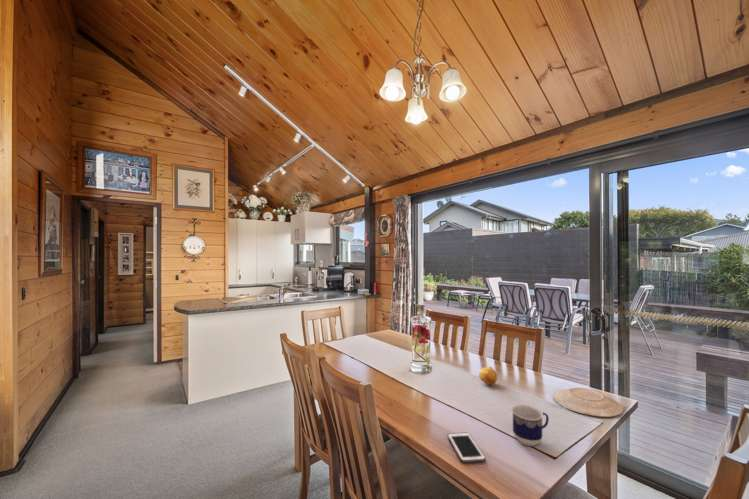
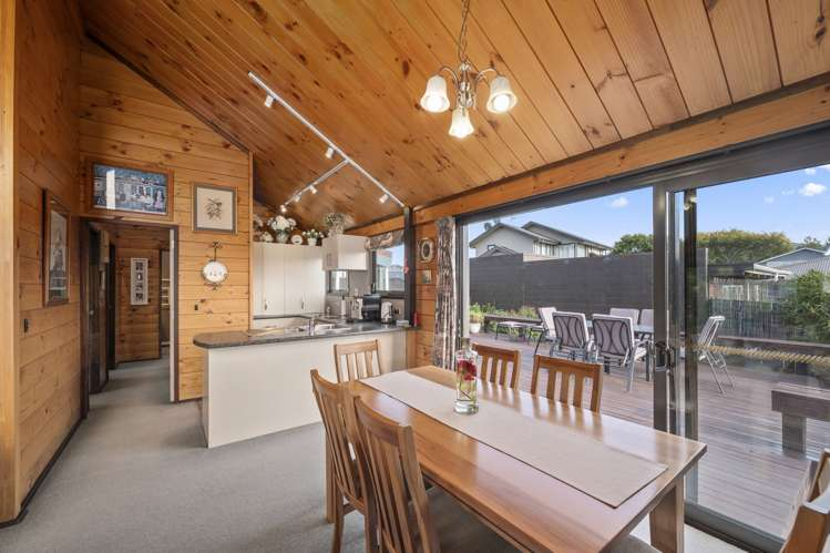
- cup [511,404,550,447]
- fruit [478,366,498,385]
- plate [552,387,625,418]
- cell phone [447,432,486,464]
